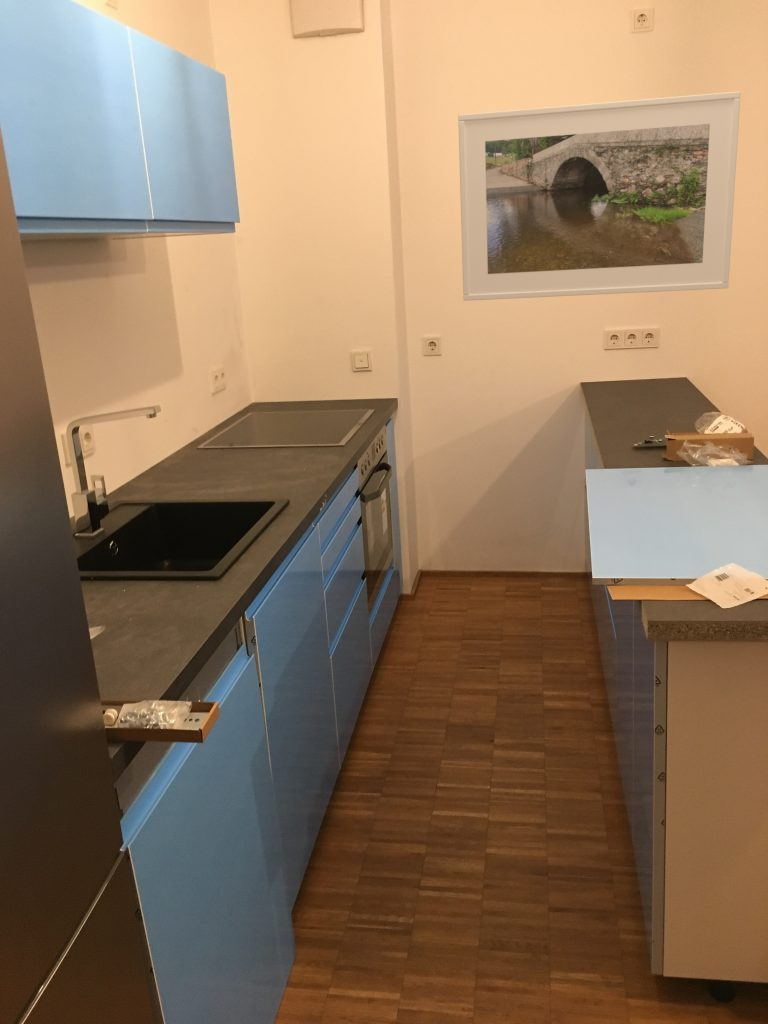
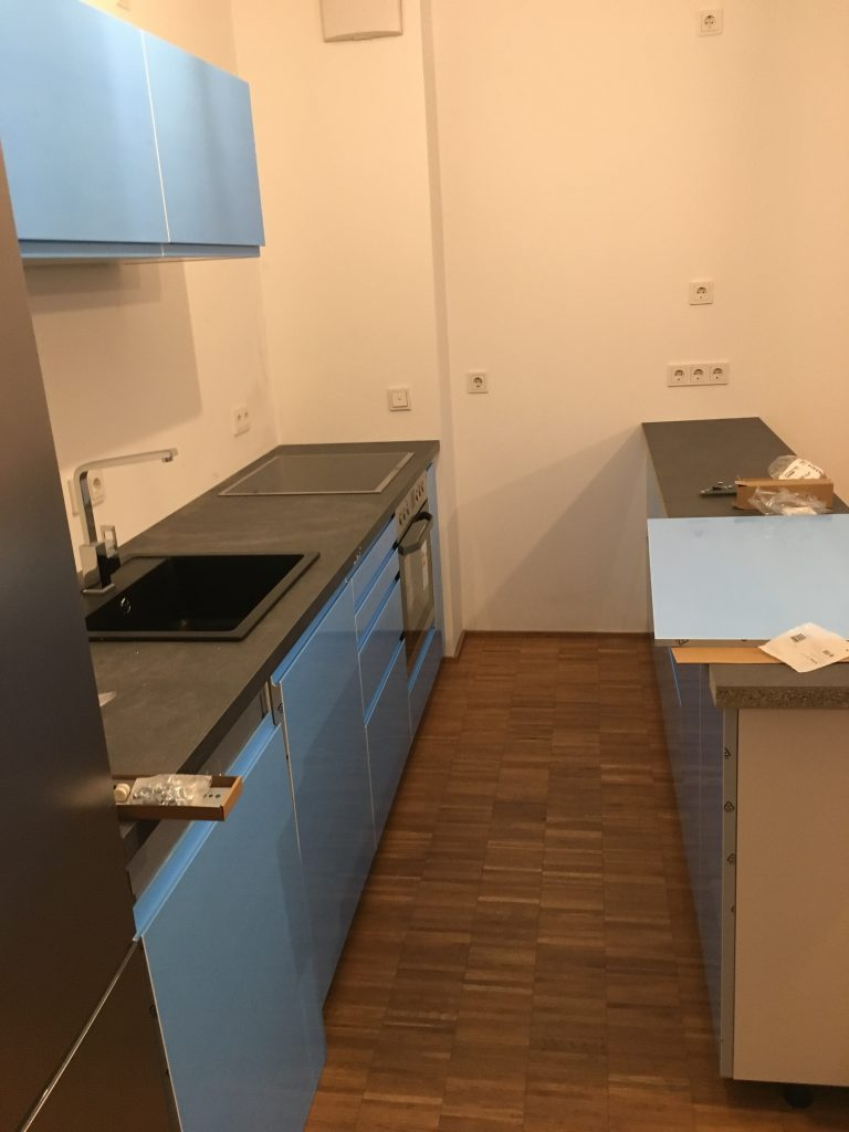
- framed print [457,90,742,302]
